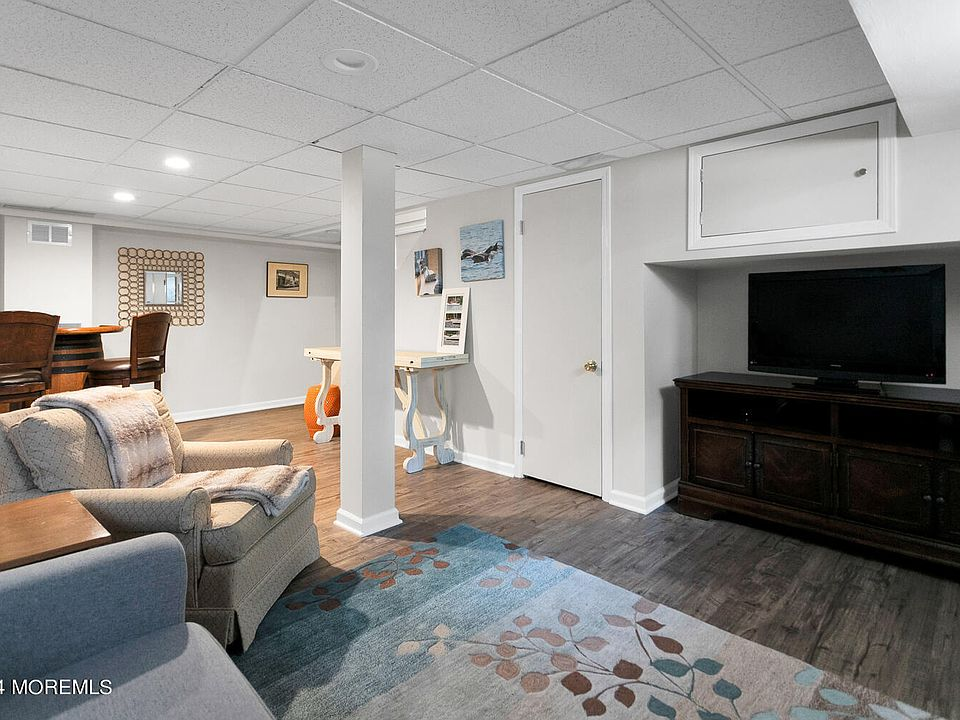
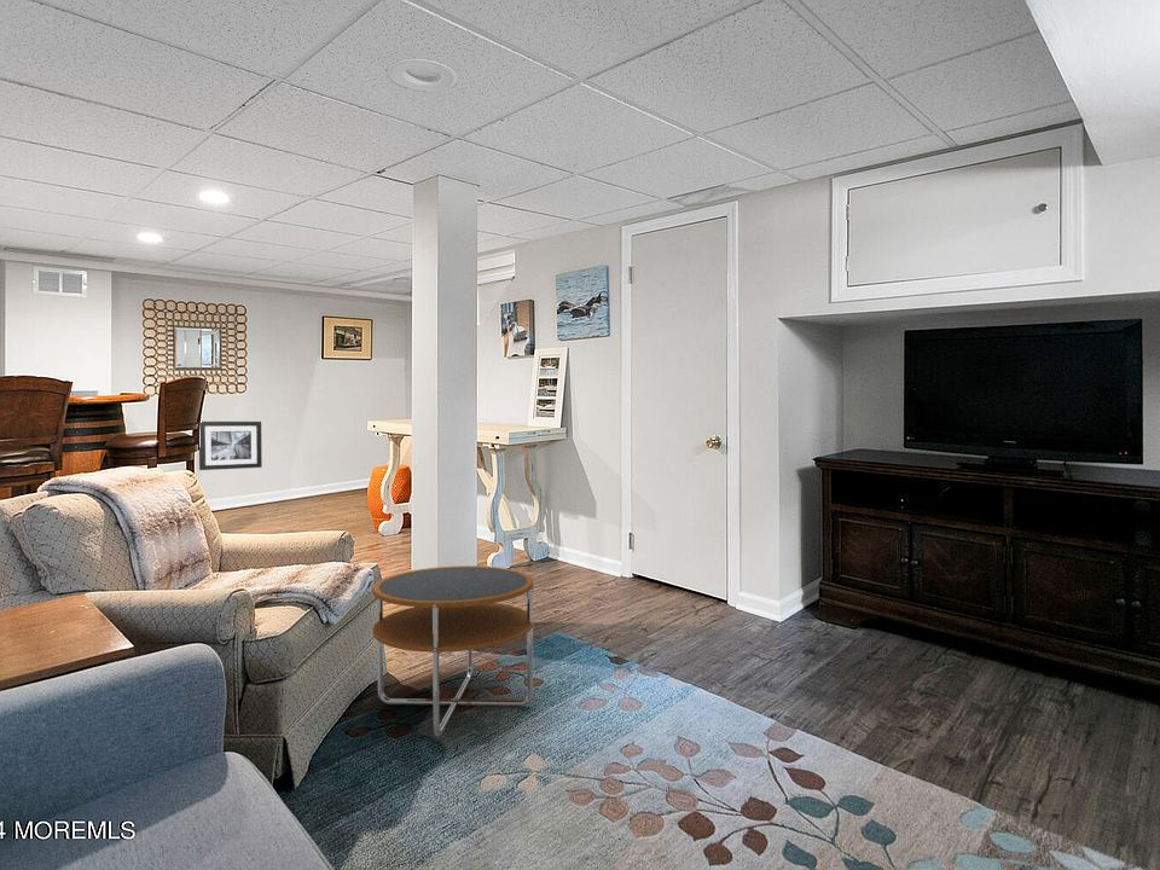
+ side table [371,564,535,737]
+ wall art [198,420,263,471]
